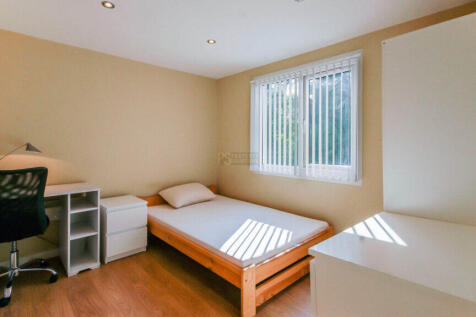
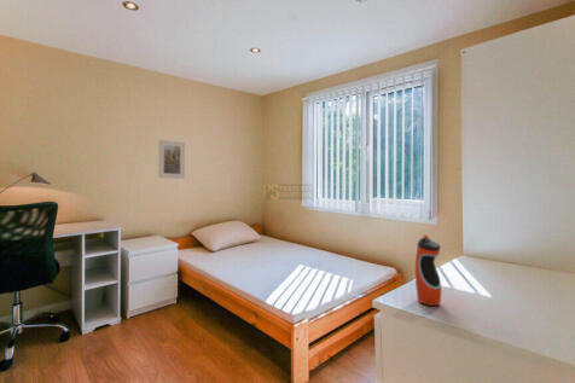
+ water bottle [414,234,442,307]
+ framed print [157,139,186,180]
